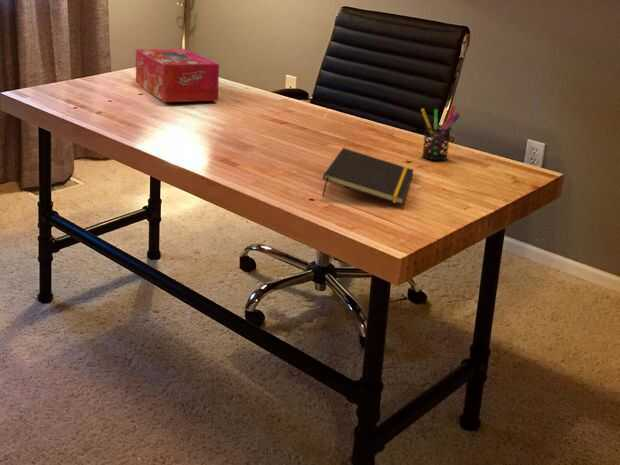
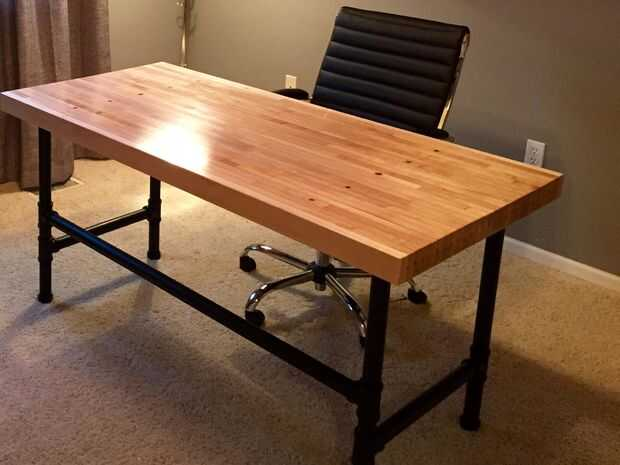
- tissue box [135,48,220,103]
- notepad [321,147,415,206]
- pen holder [420,104,461,161]
